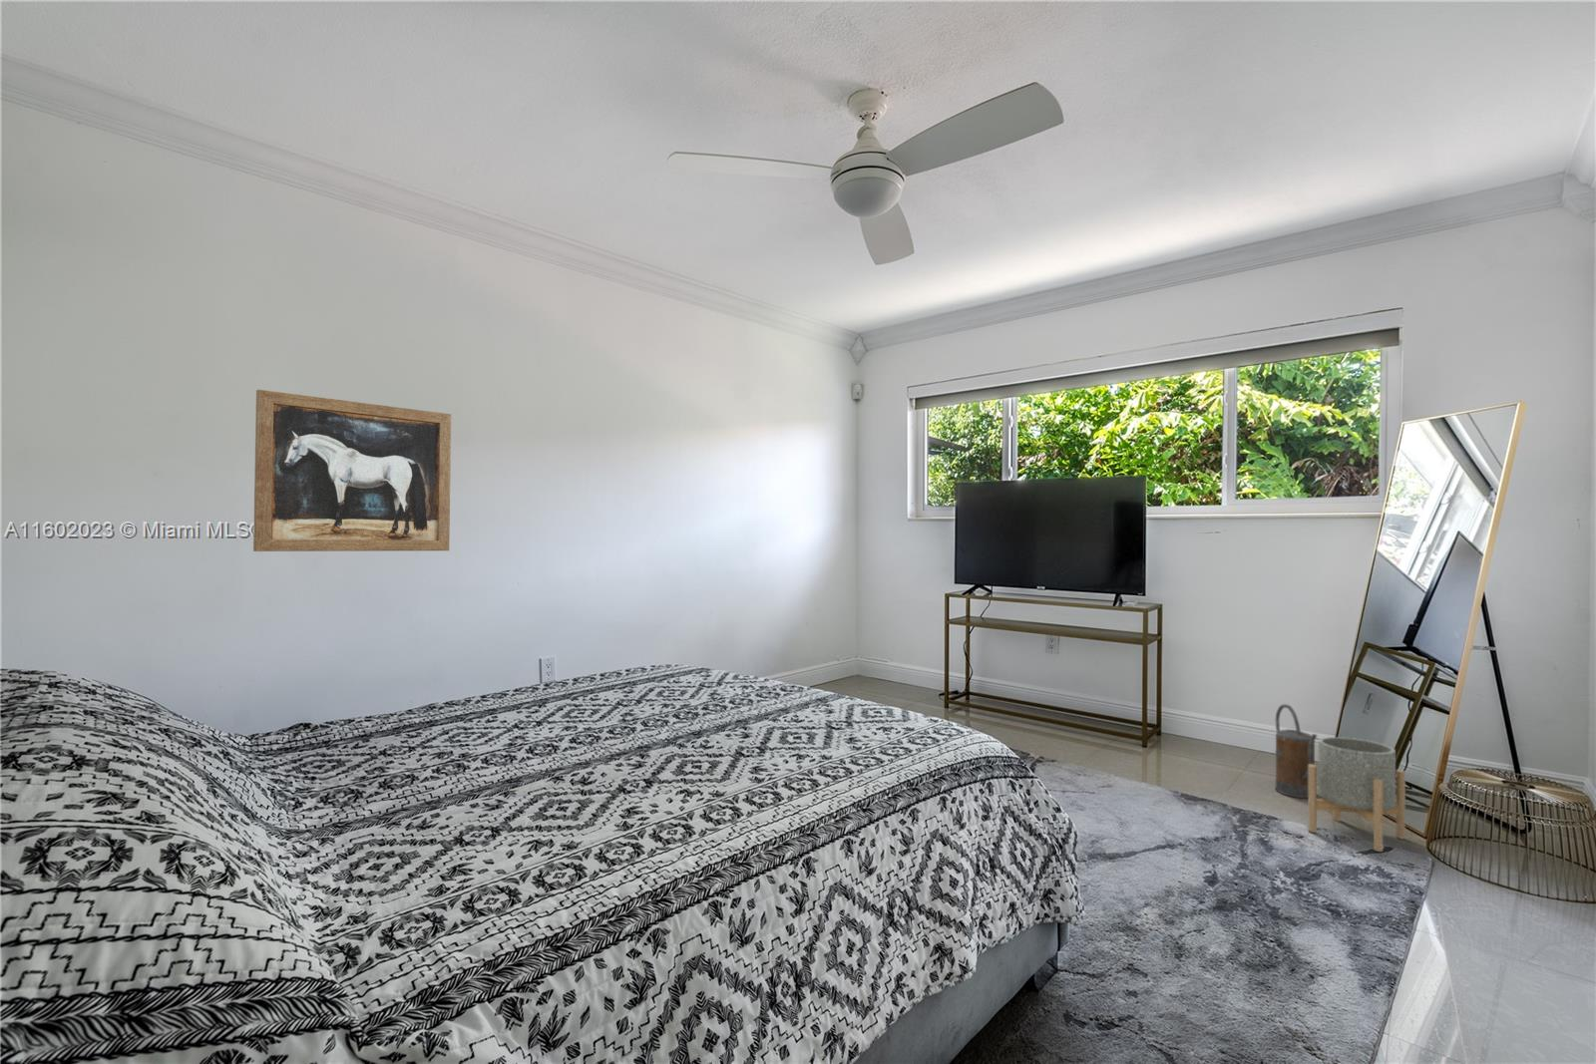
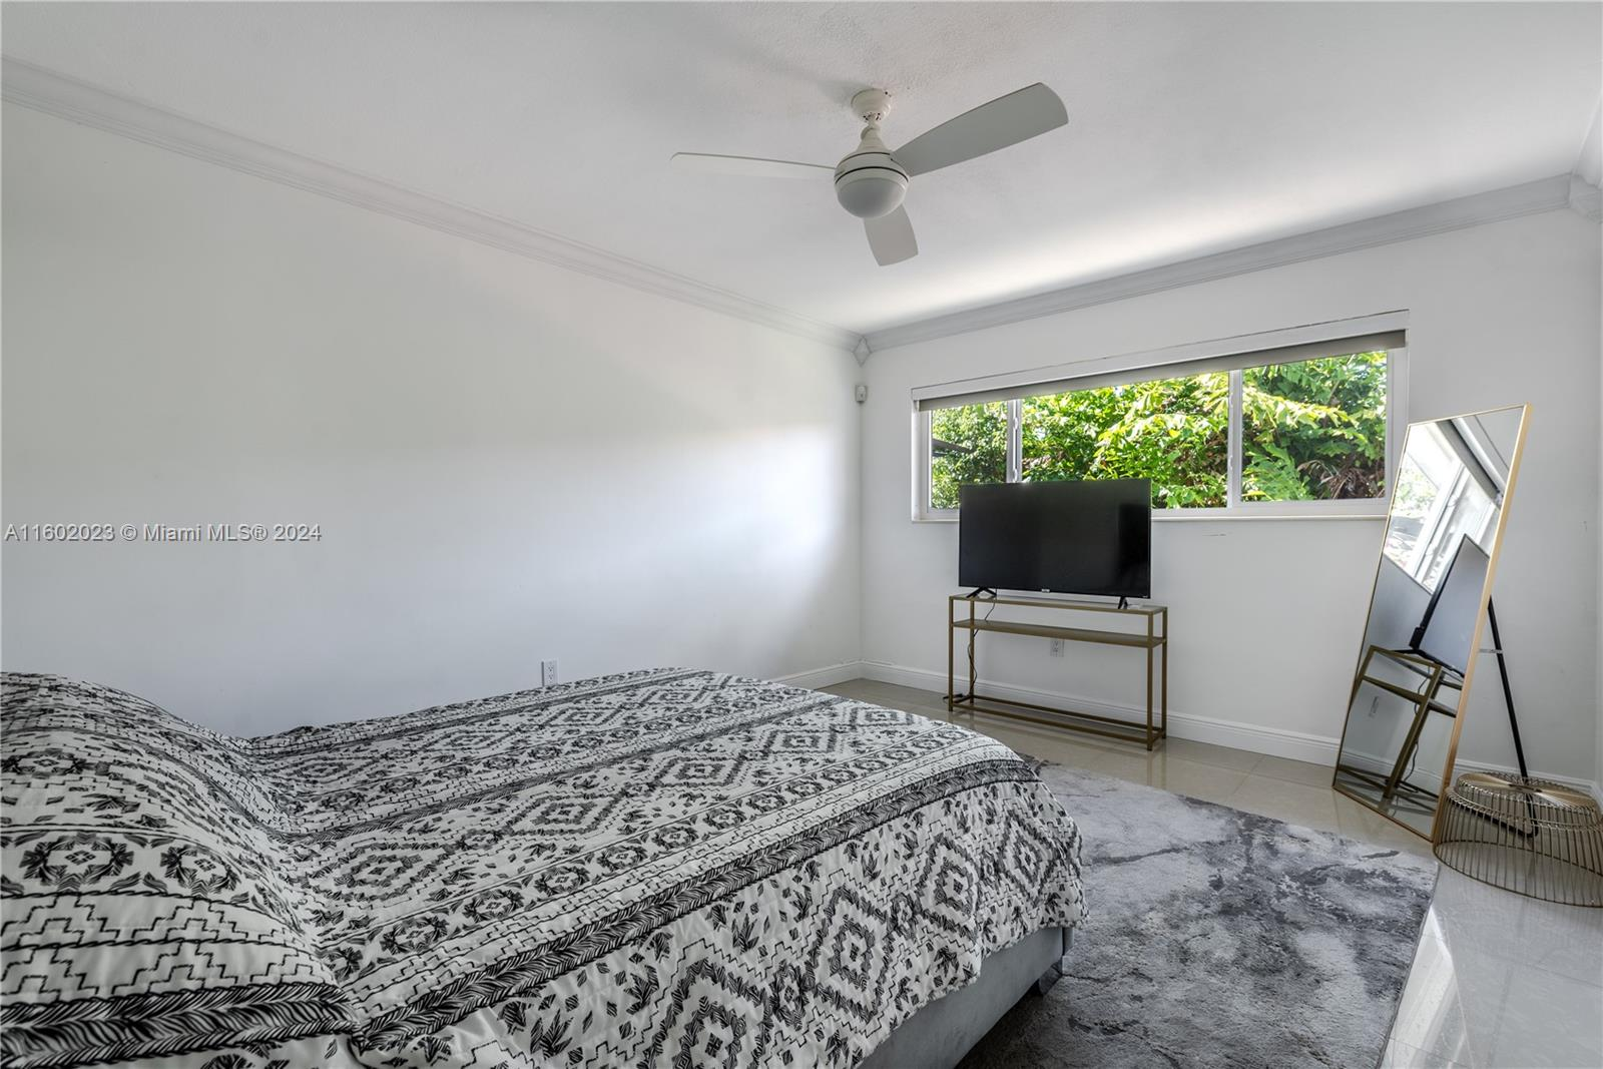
- watering can [1274,703,1318,799]
- wall art [253,388,452,552]
- planter [1307,736,1406,853]
